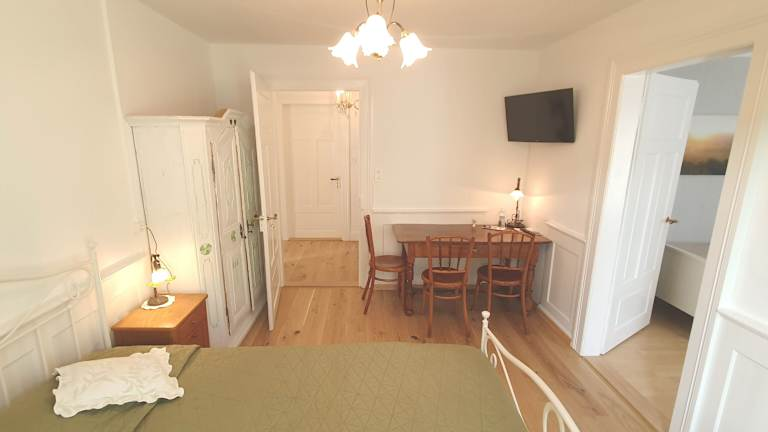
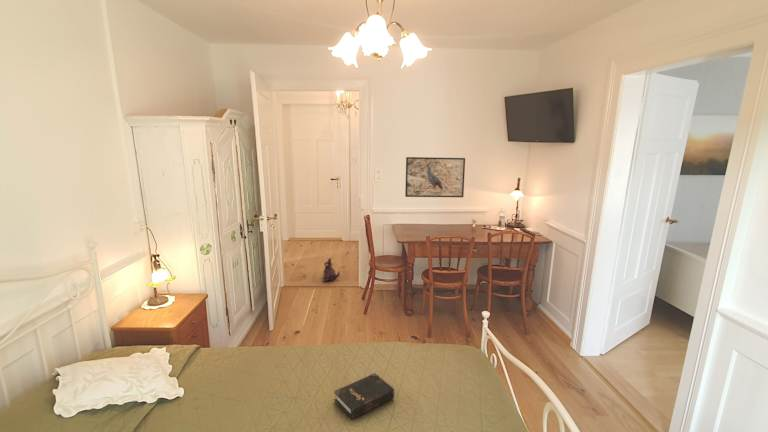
+ plush toy [322,257,341,283]
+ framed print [404,156,466,198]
+ hardback book [333,372,395,420]
